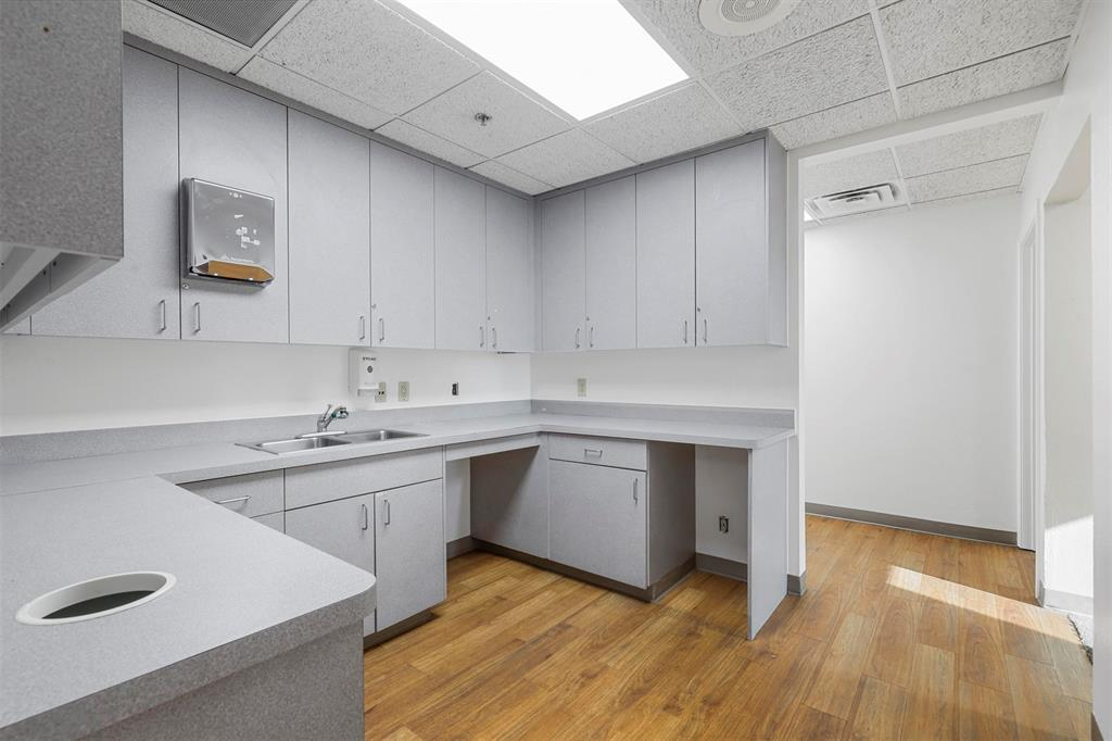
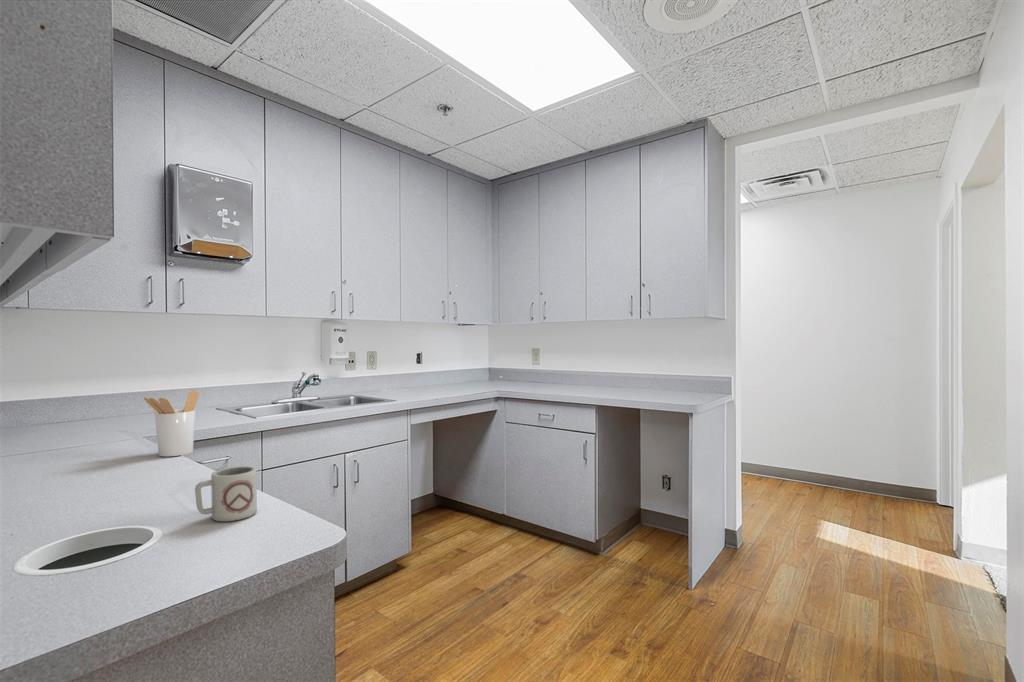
+ cup [194,465,258,522]
+ utensil holder [143,390,200,458]
